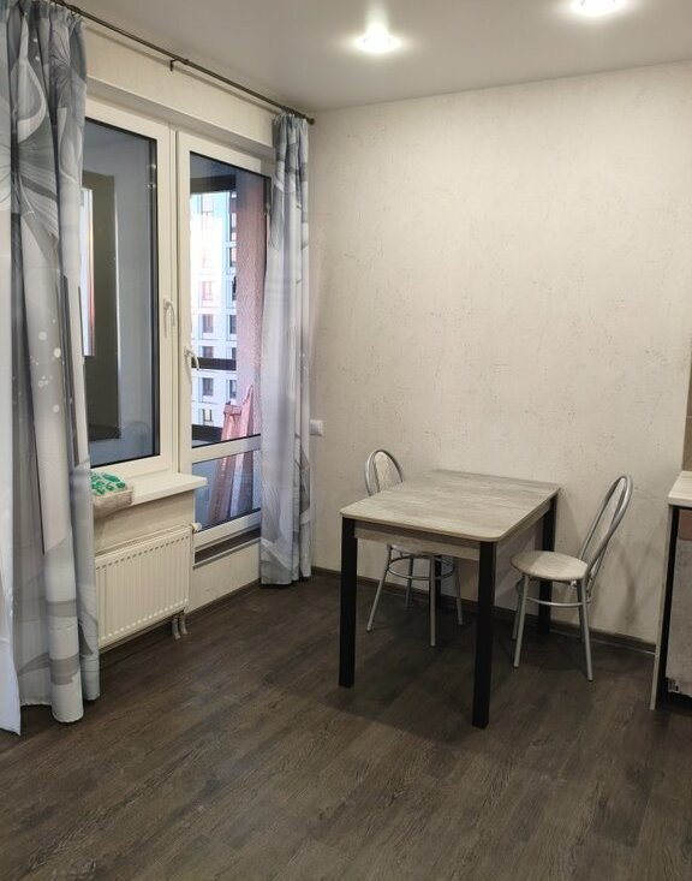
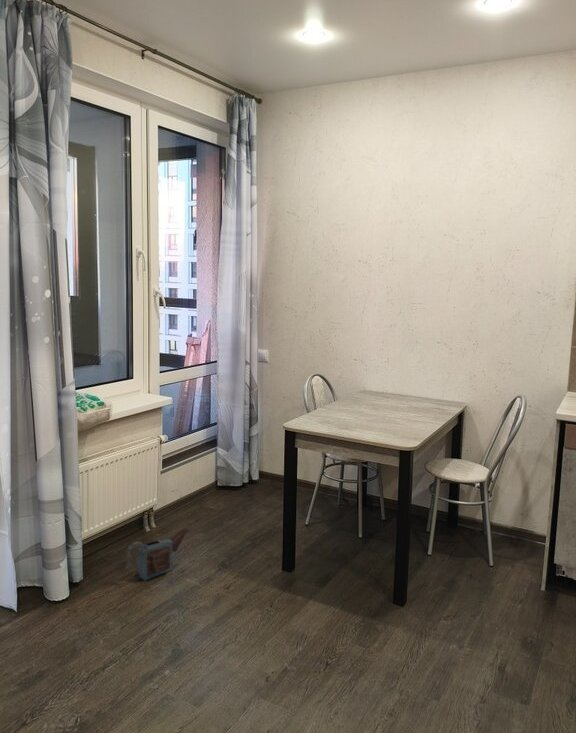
+ watering can [125,527,189,582]
